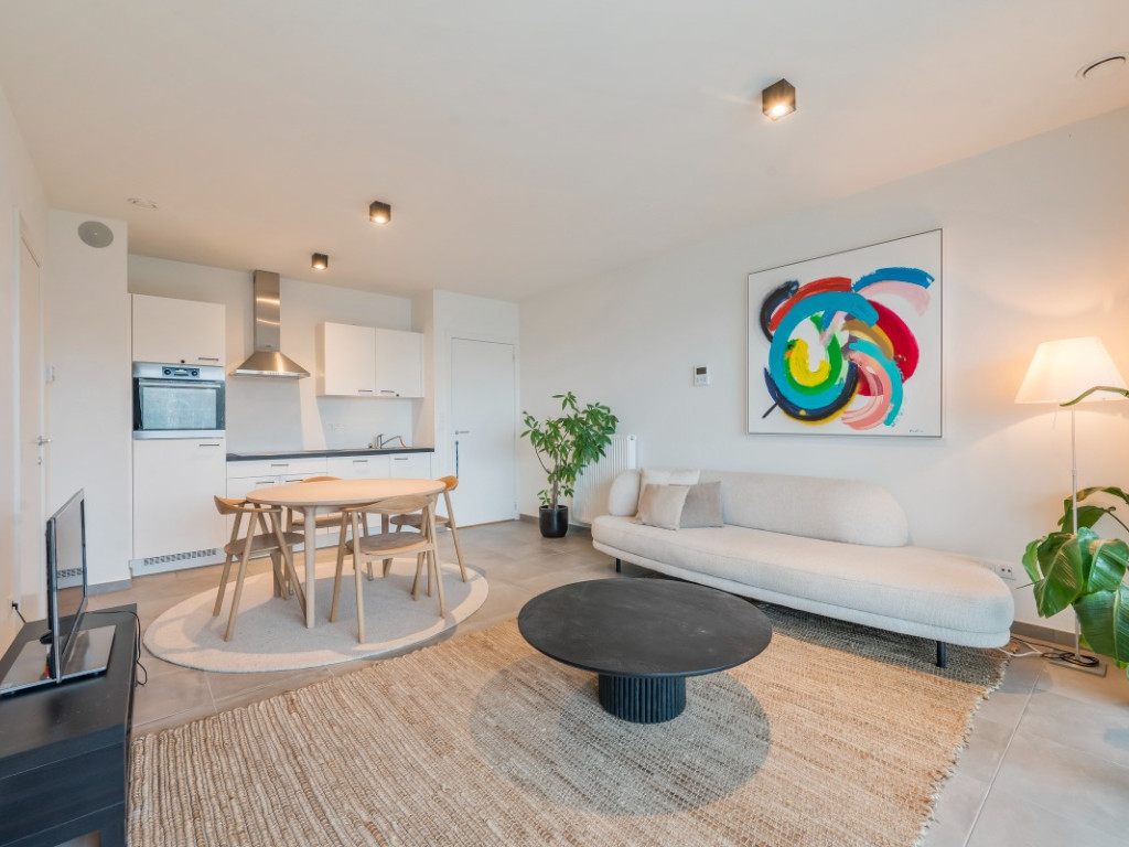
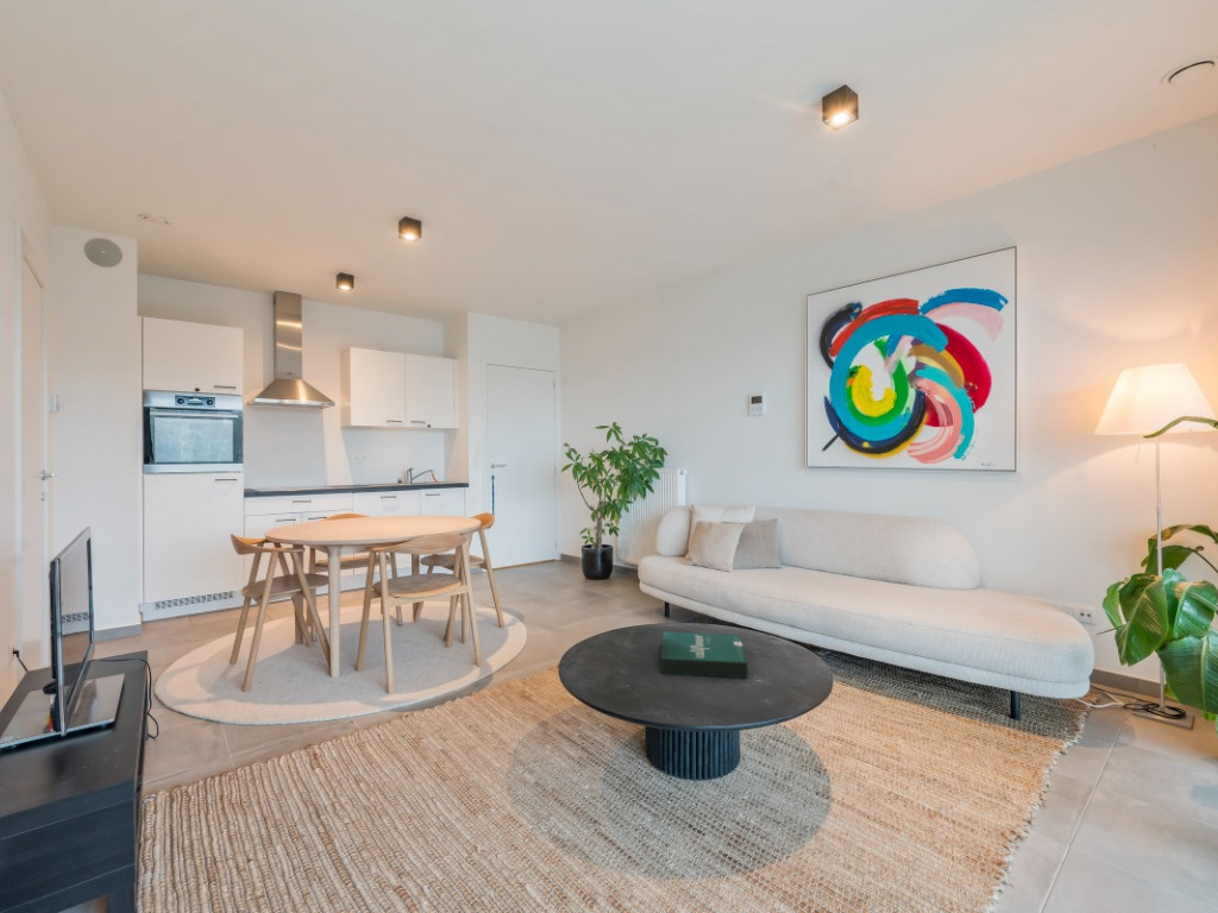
+ pizza box [660,630,748,679]
